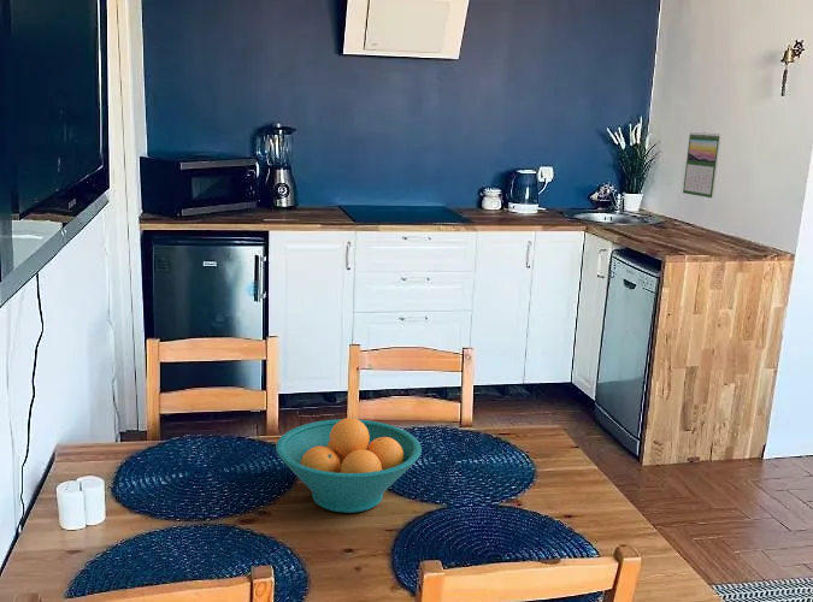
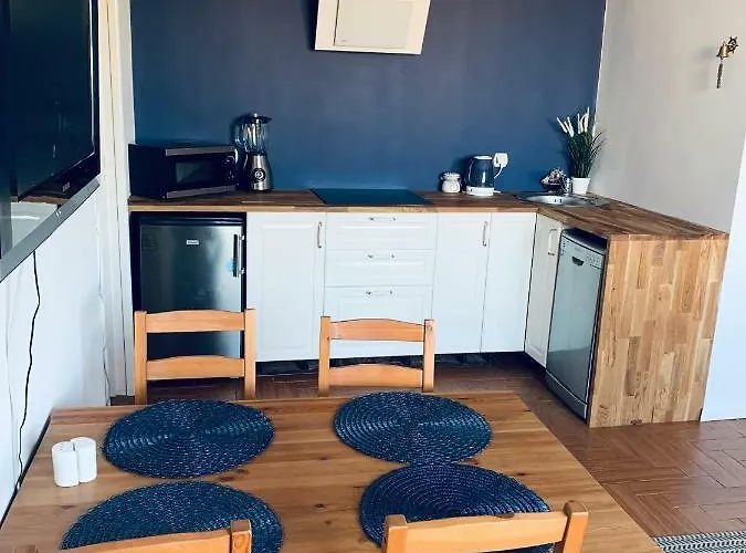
- fruit bowl [275,417,423,514]
- calendar [682,131,721,199]
